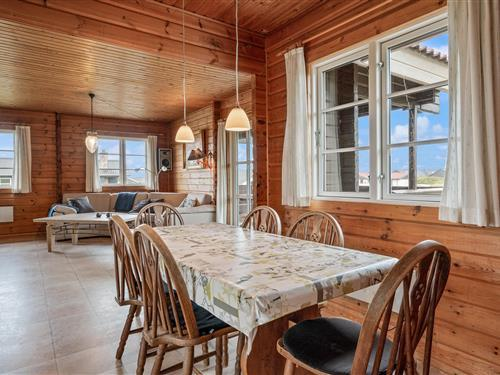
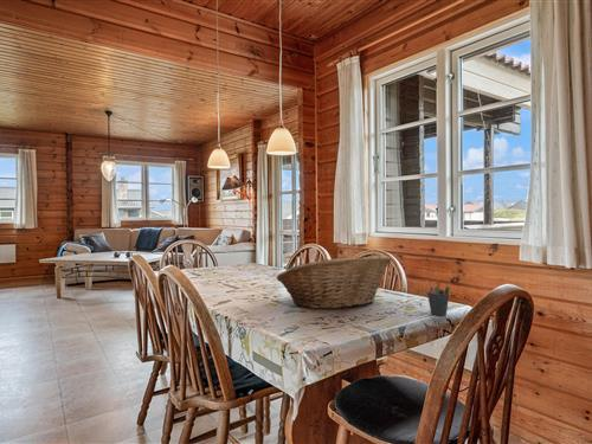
+ fruit basket [276,255,392,310]
+ pen holder [425,279,451,316]
